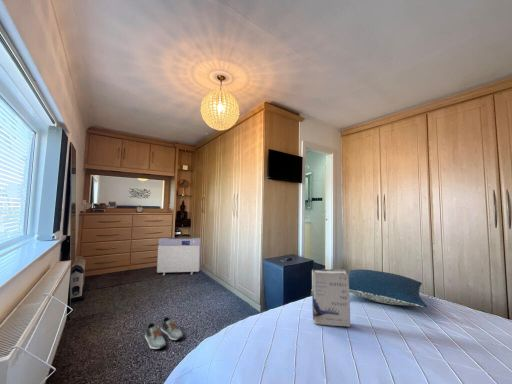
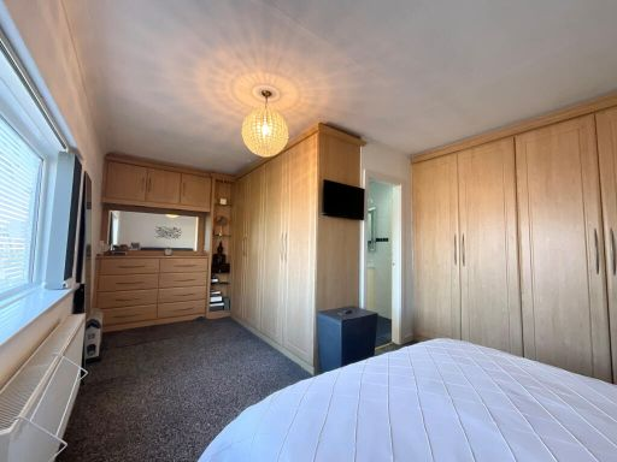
- book [311,268,351,328]
- shoe [144,315,184,350]
- pillow [348,268,428,309]
- air purifier [156,237,202,276]
